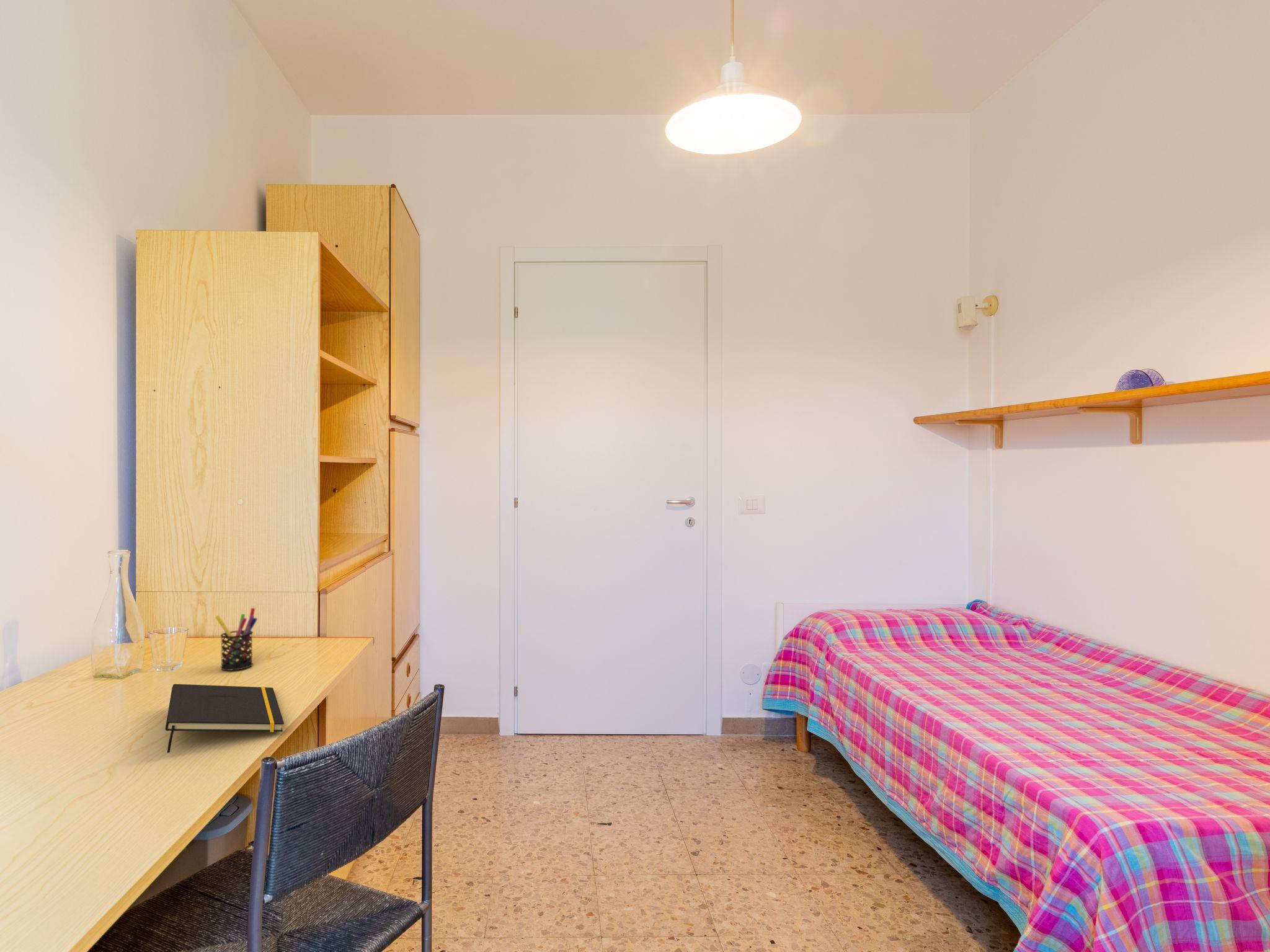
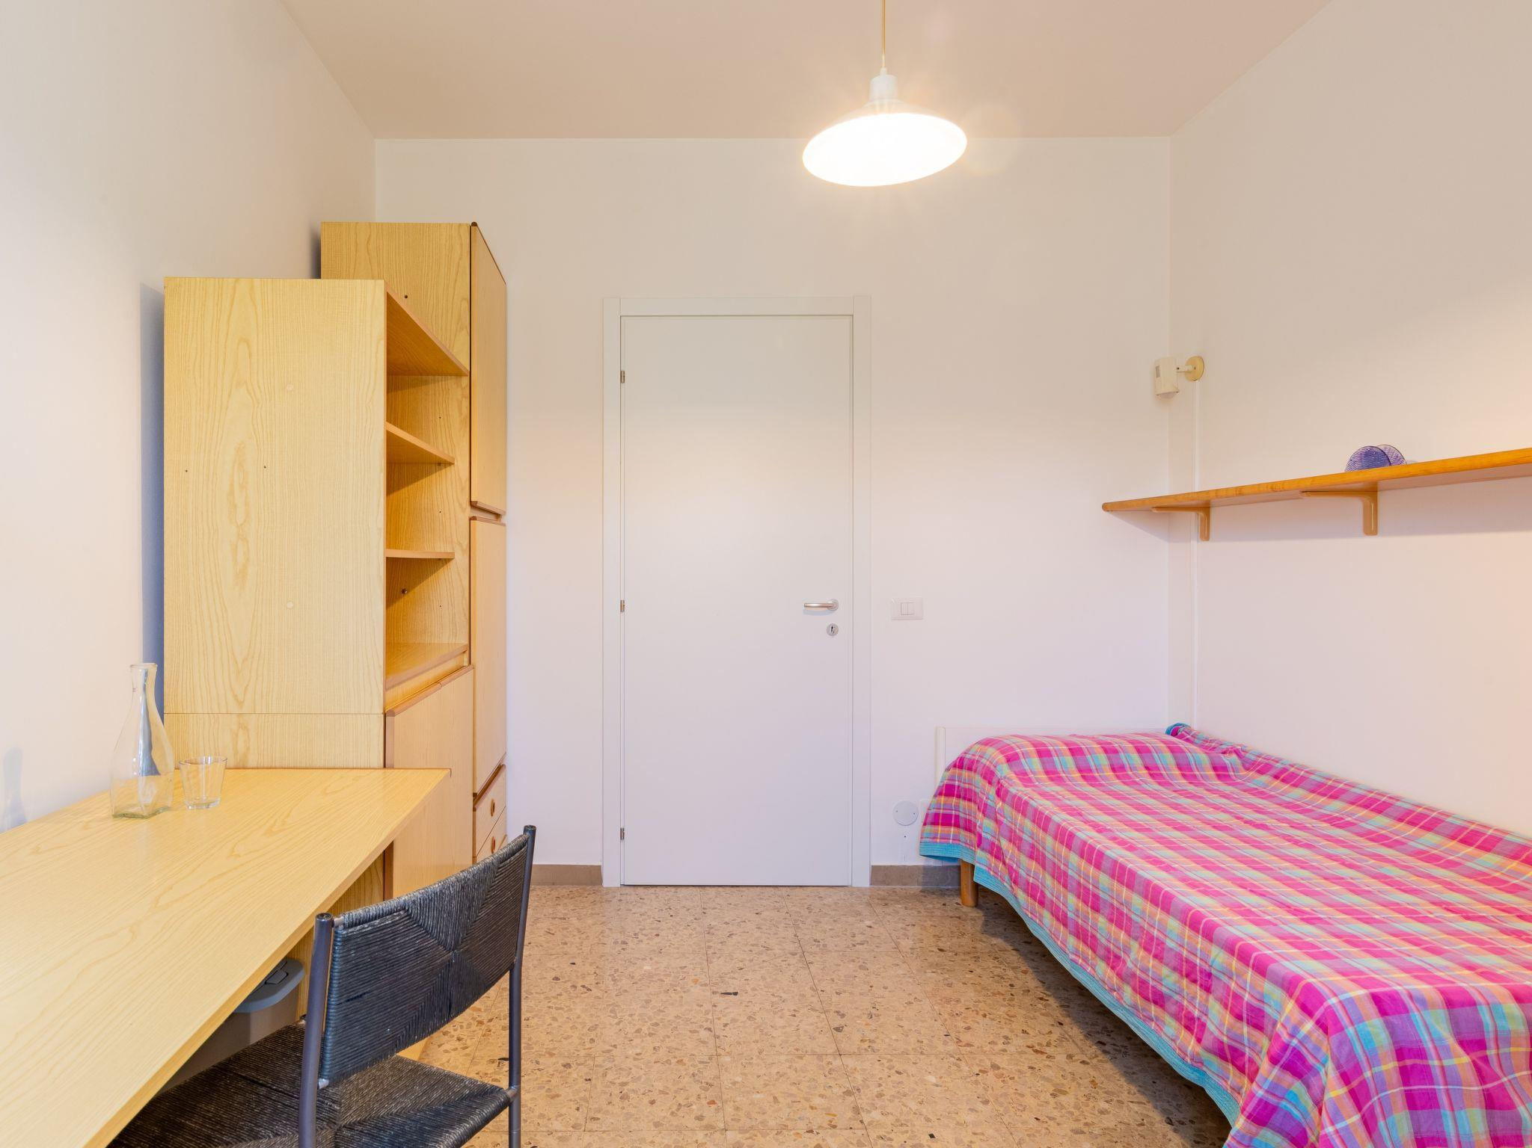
- pen holder [215,607,258,671]
- notepad [165,684,285,753]
